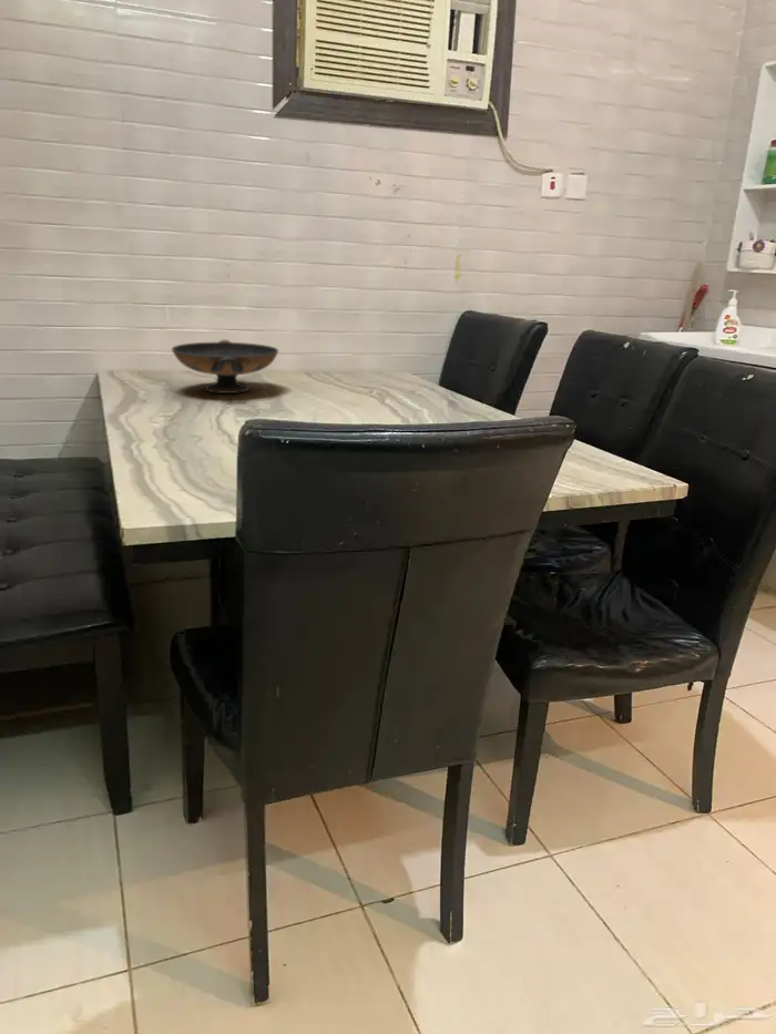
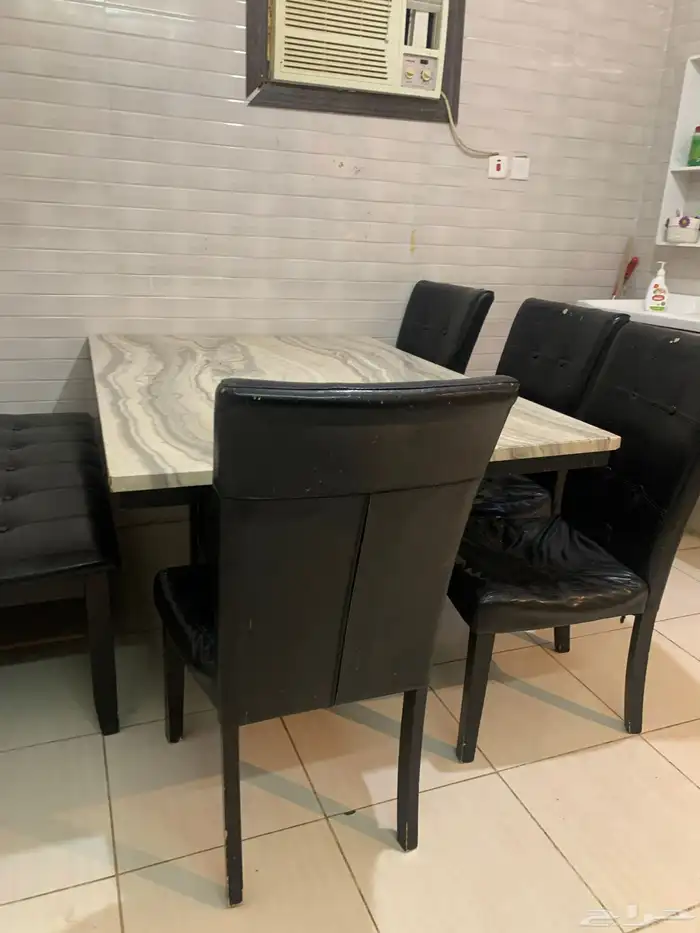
- decorative bowl [171,339,279,395]
